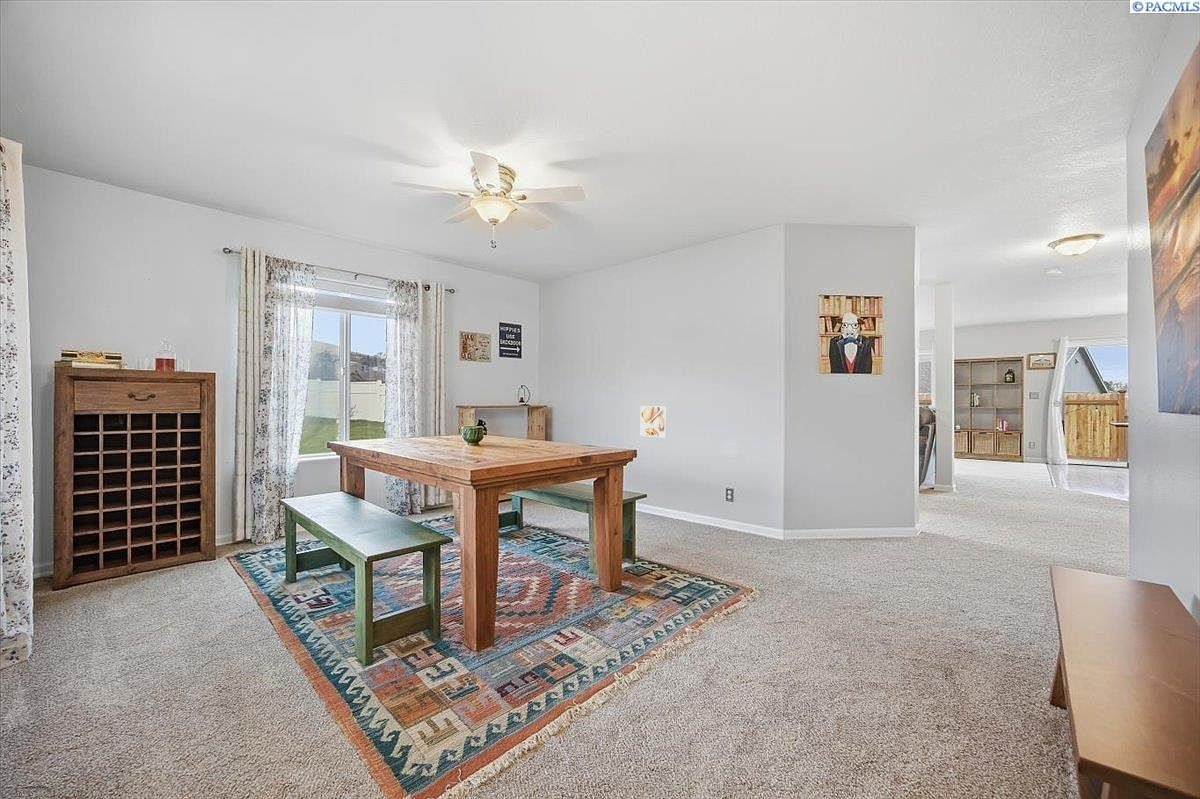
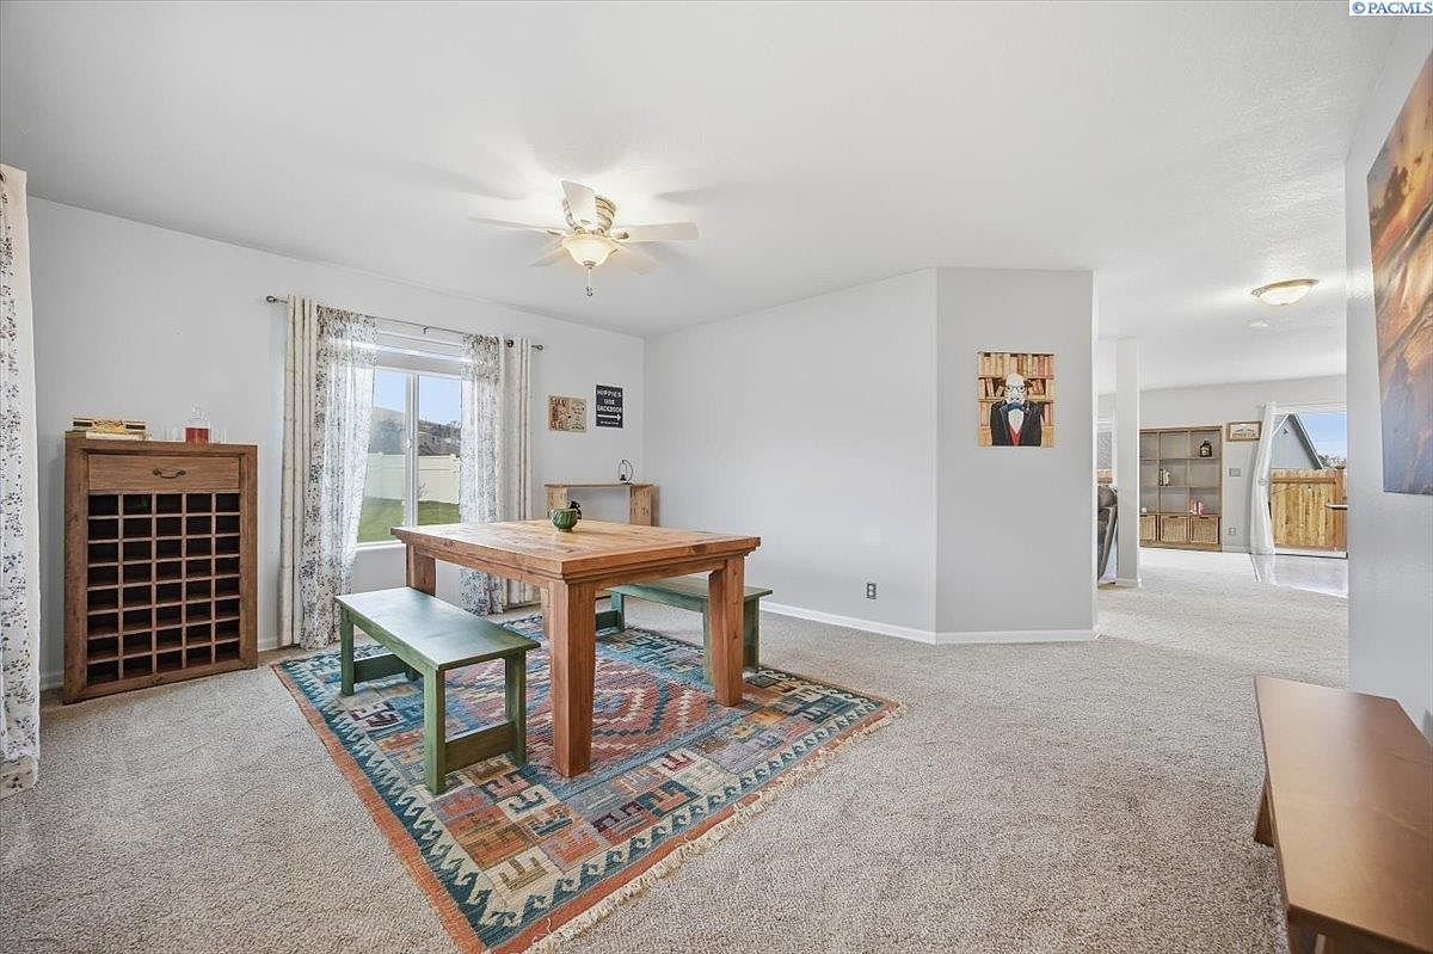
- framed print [640,405,668,438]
